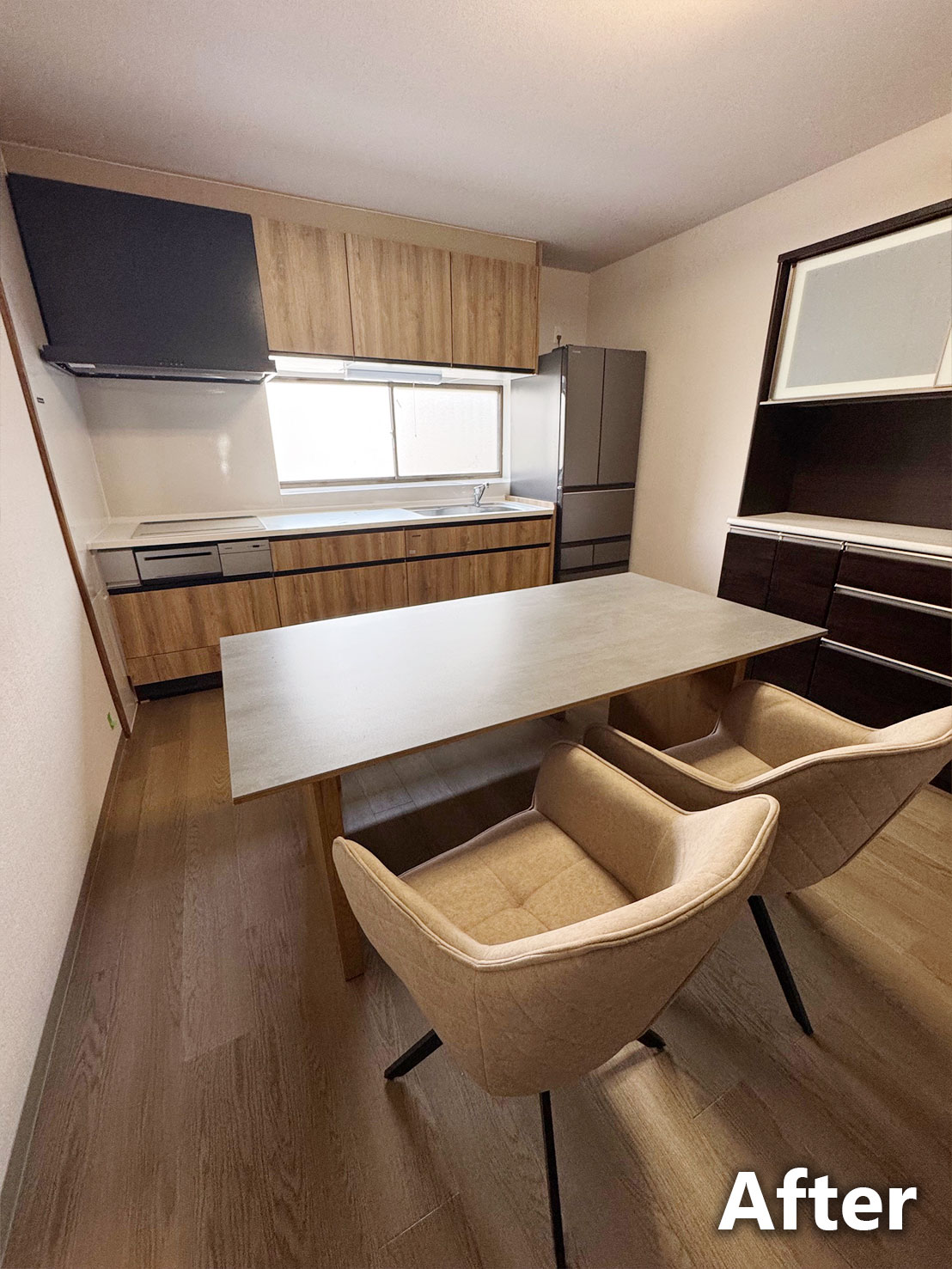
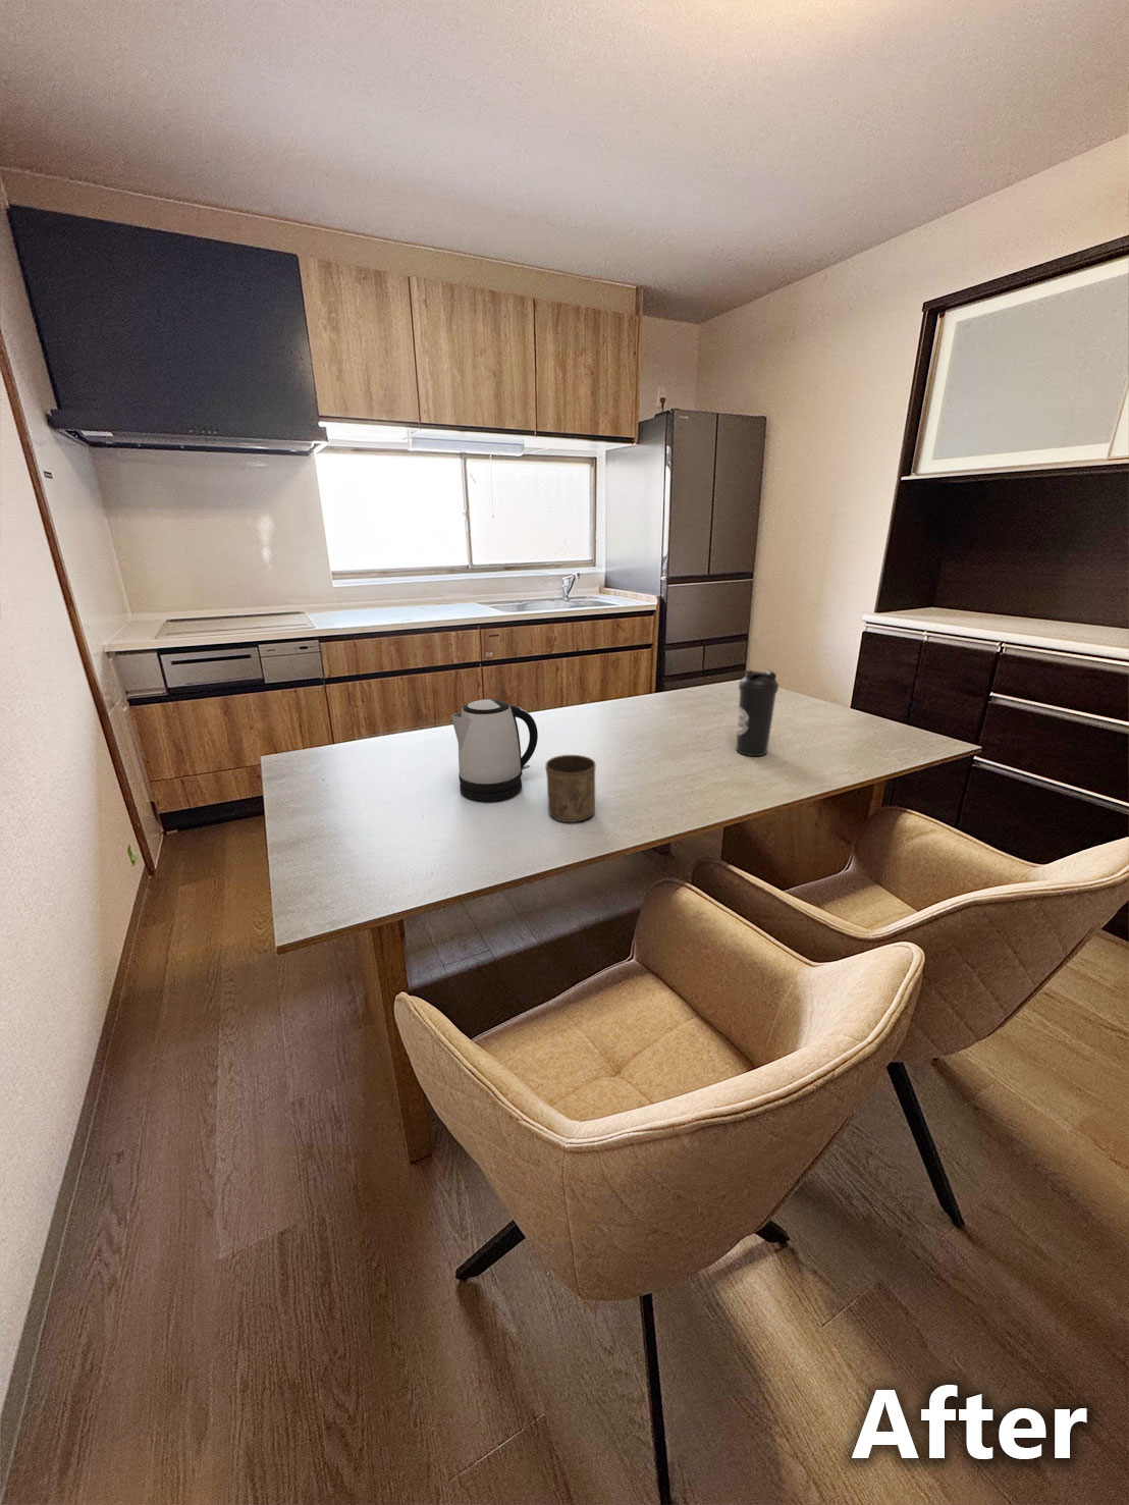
+ kettle [451,699,540,802]
+ cup [544,754,597,823]
+ water bottle [734,669,779,757]
